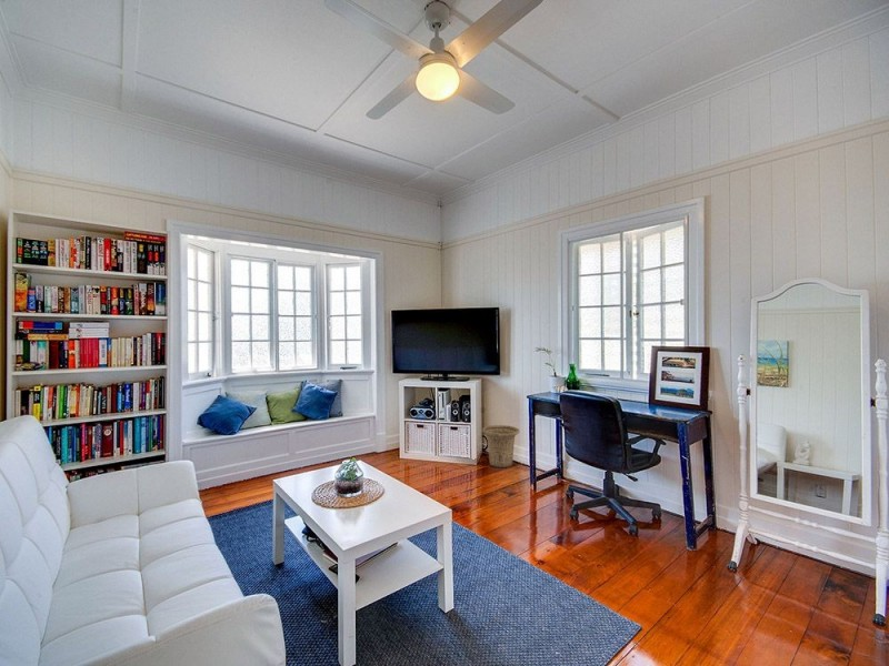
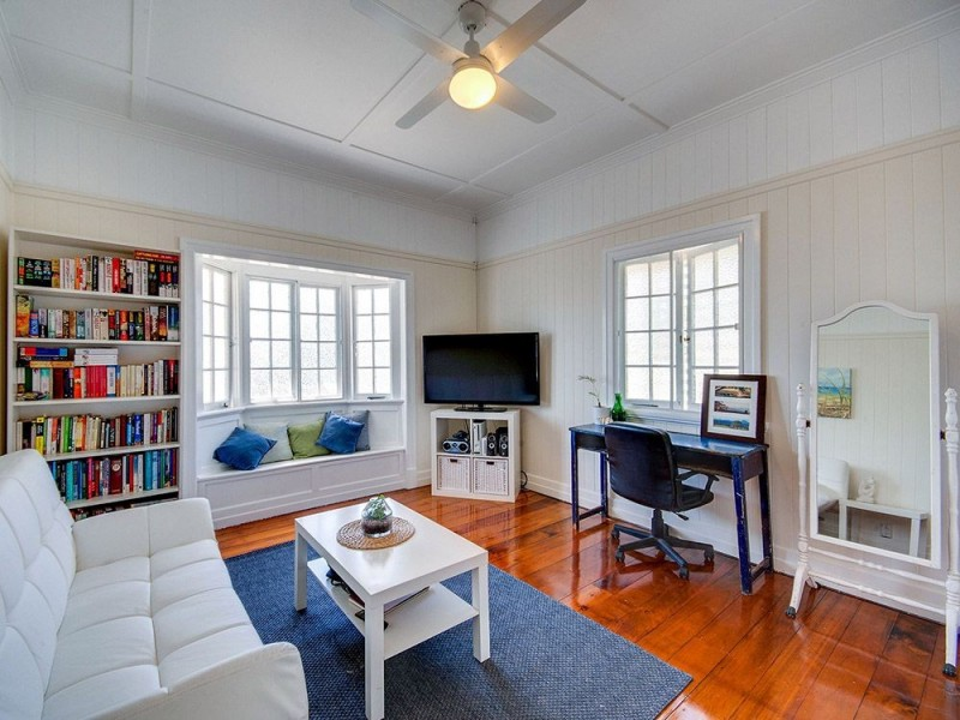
- basket [481,424,520,468]
